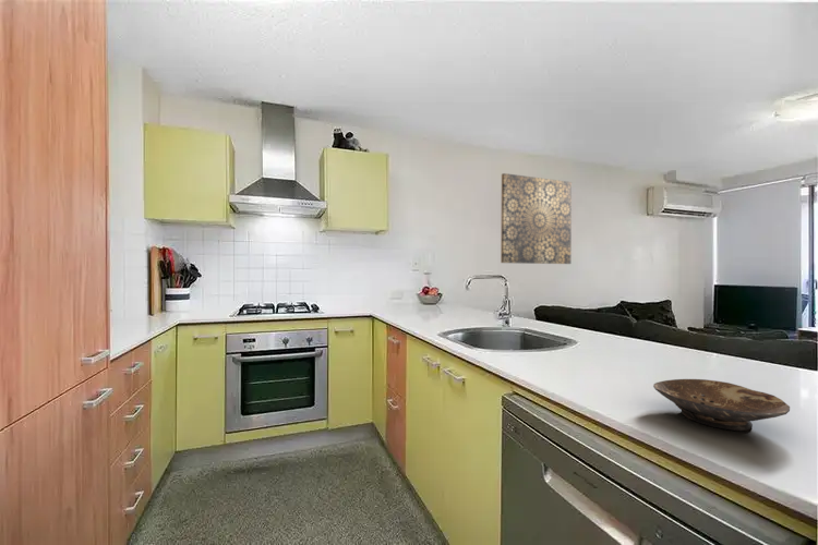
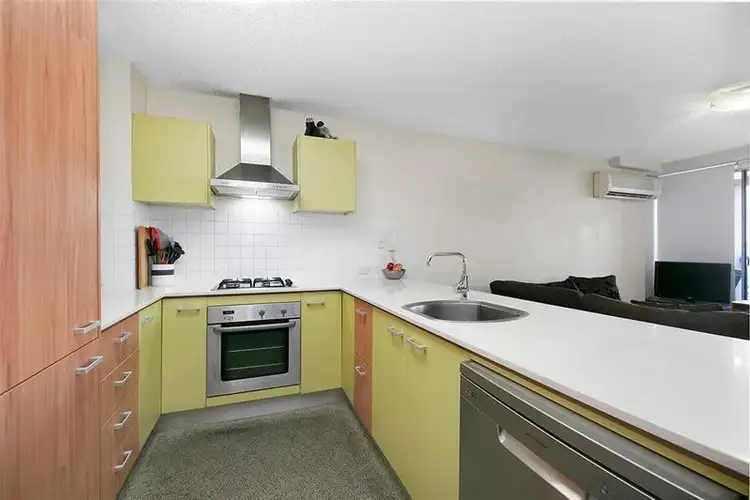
- wall art [500,172,573,265]
- bowl [652,378,791,432]
